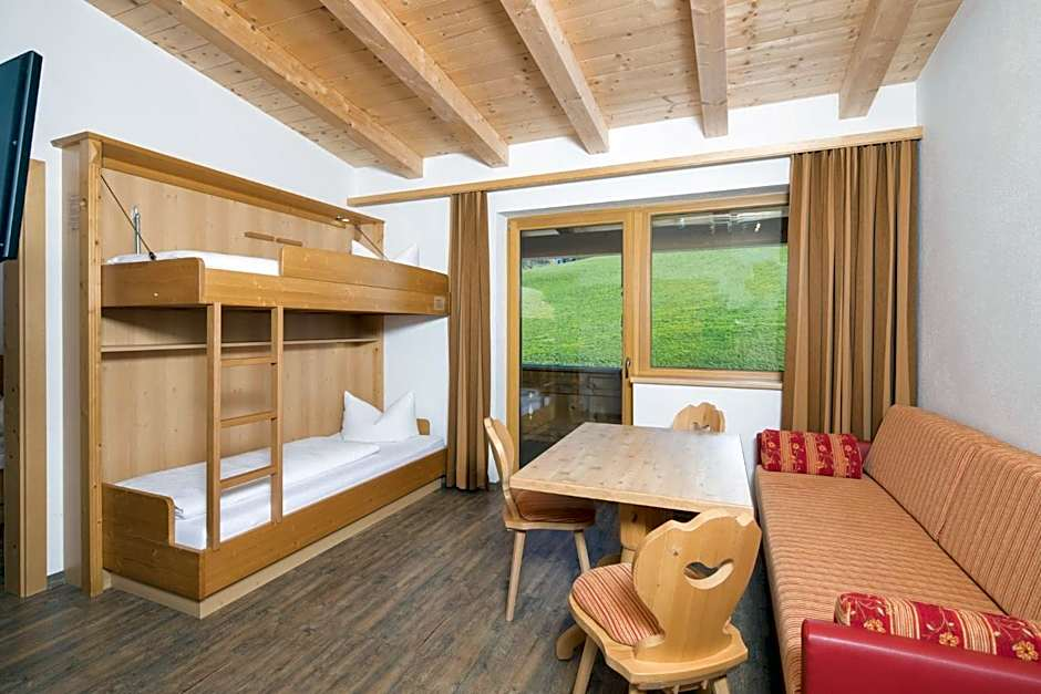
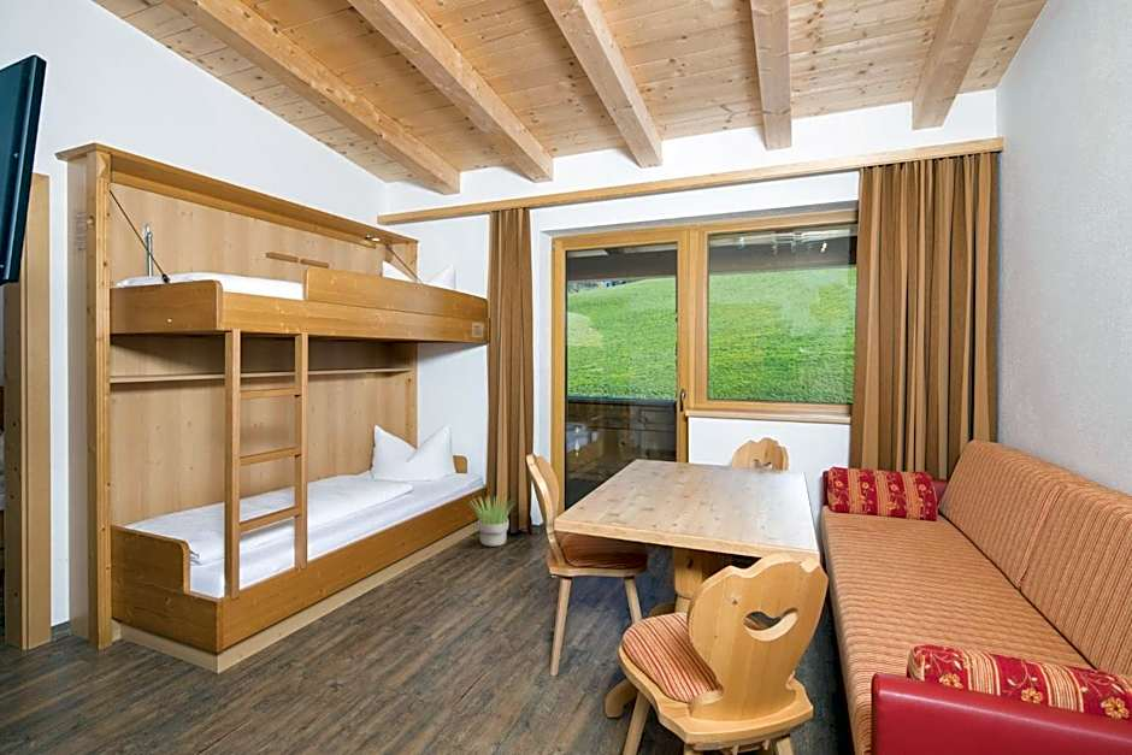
+ potted plant [467,495,517,548]
